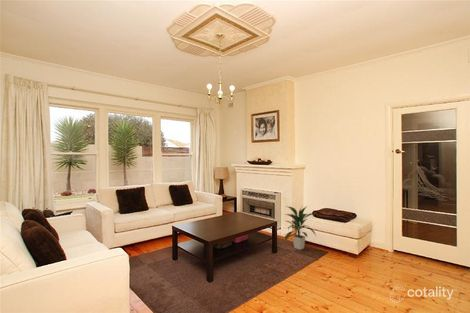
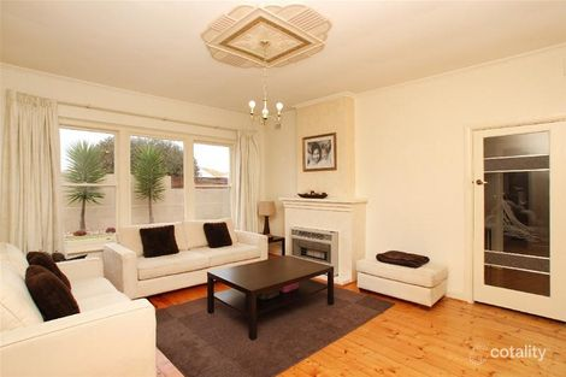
- indoor plant [284,204,317,251]
